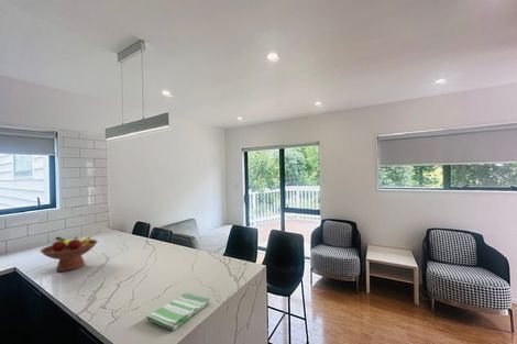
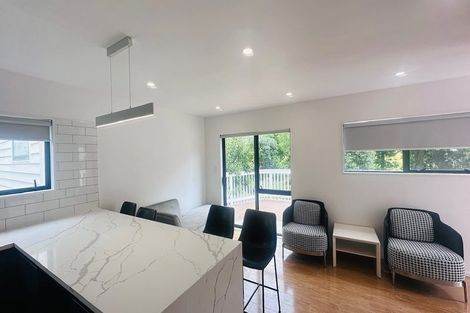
- fruit bowl [38,235,99,273]
- dish towel [145,291,211,331]
